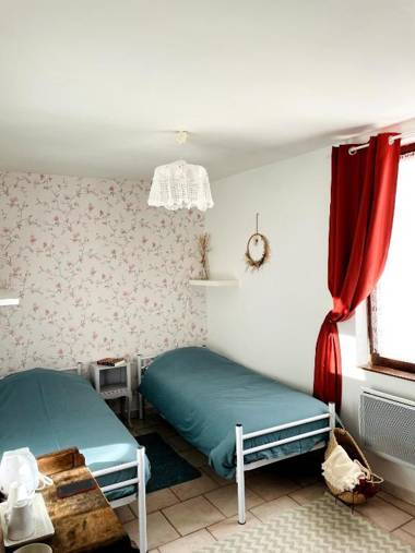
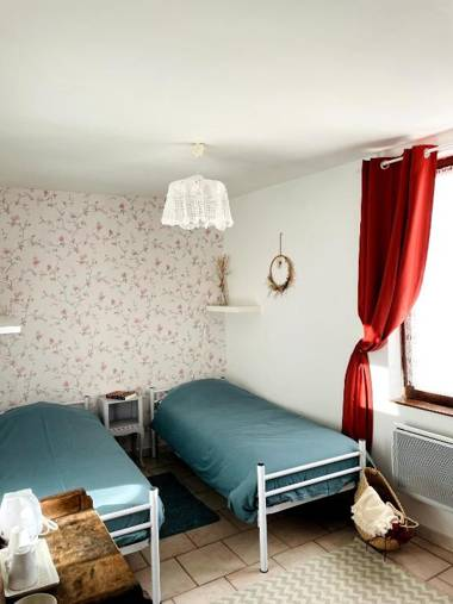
- cell phone [55,477,99,500]
